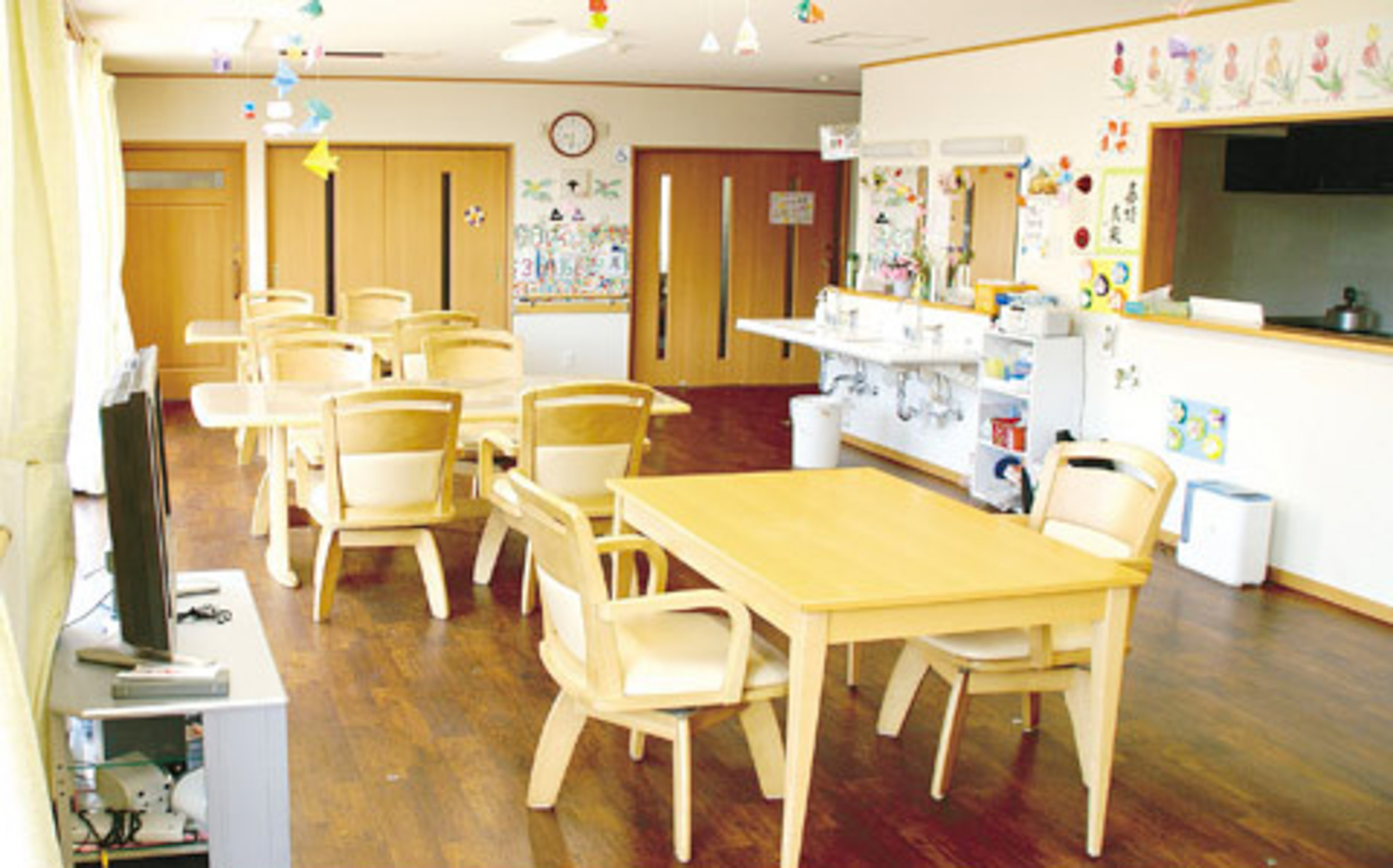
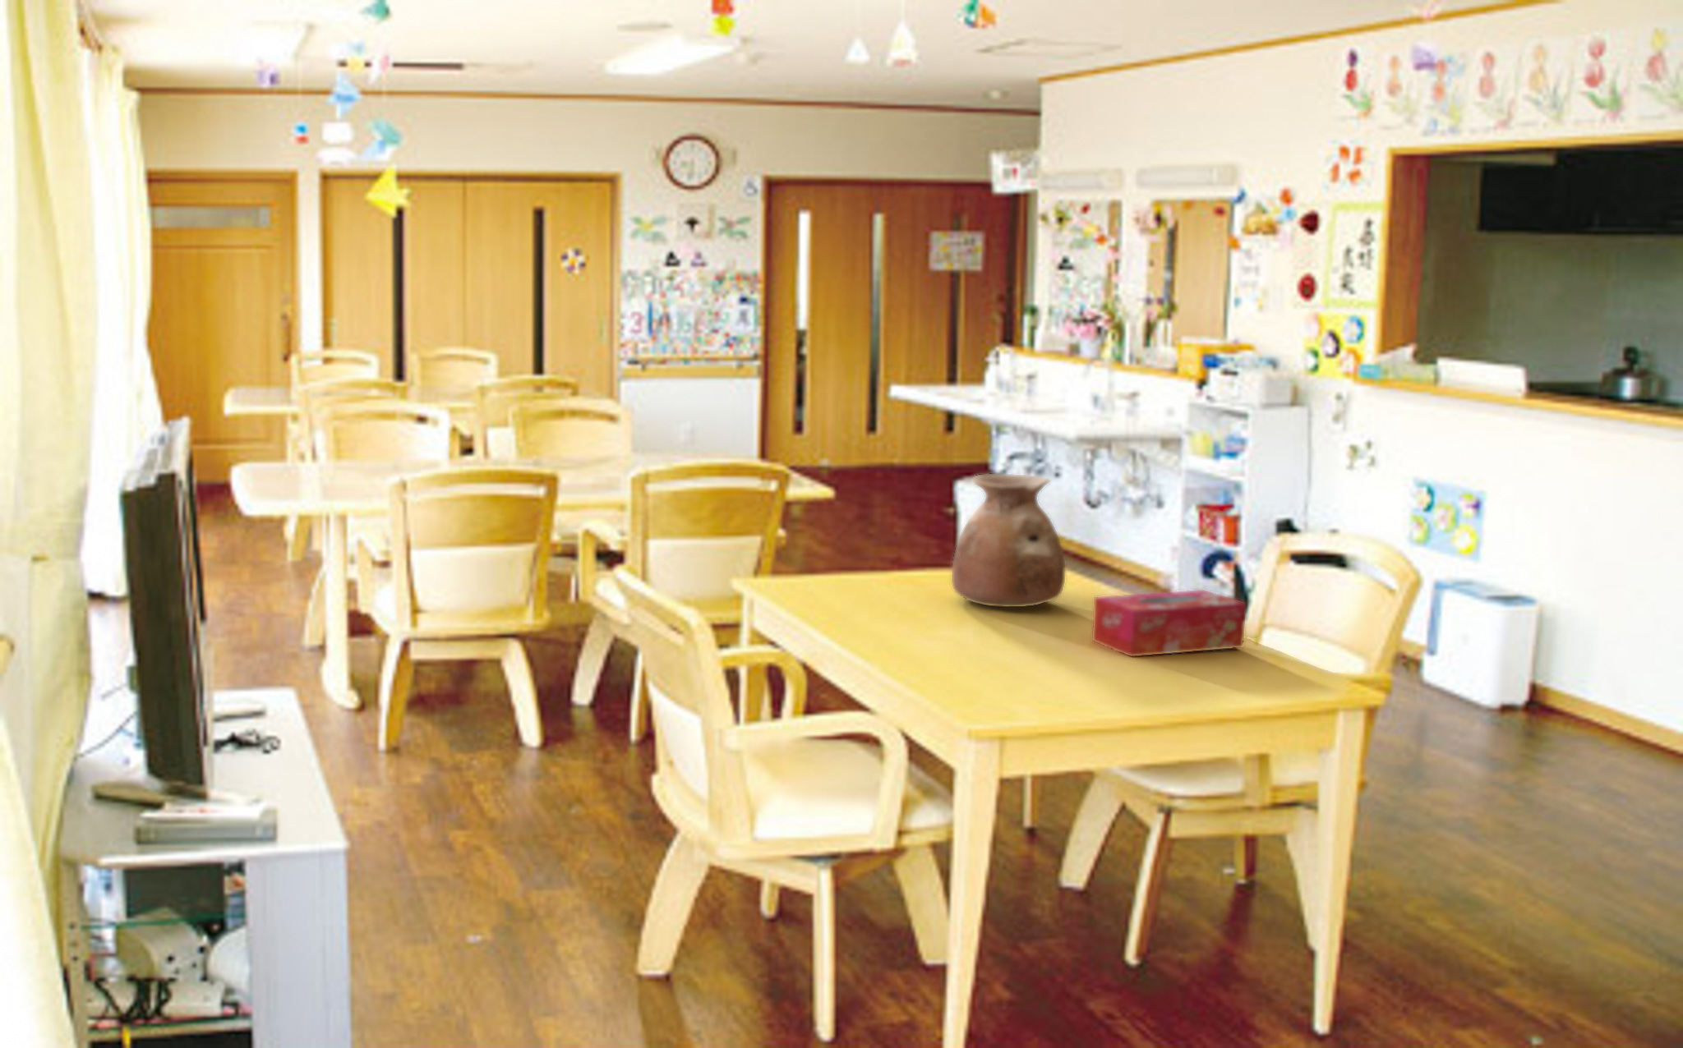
+ vase [951,473,1066,607]
+ tissue box [1091,589,1247,658]
